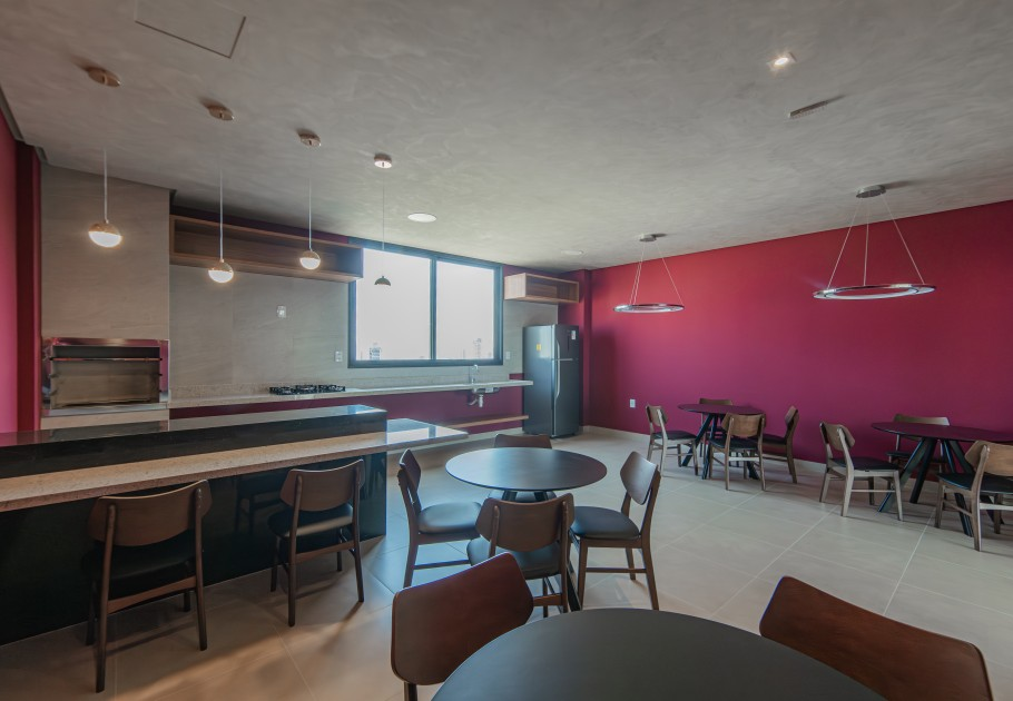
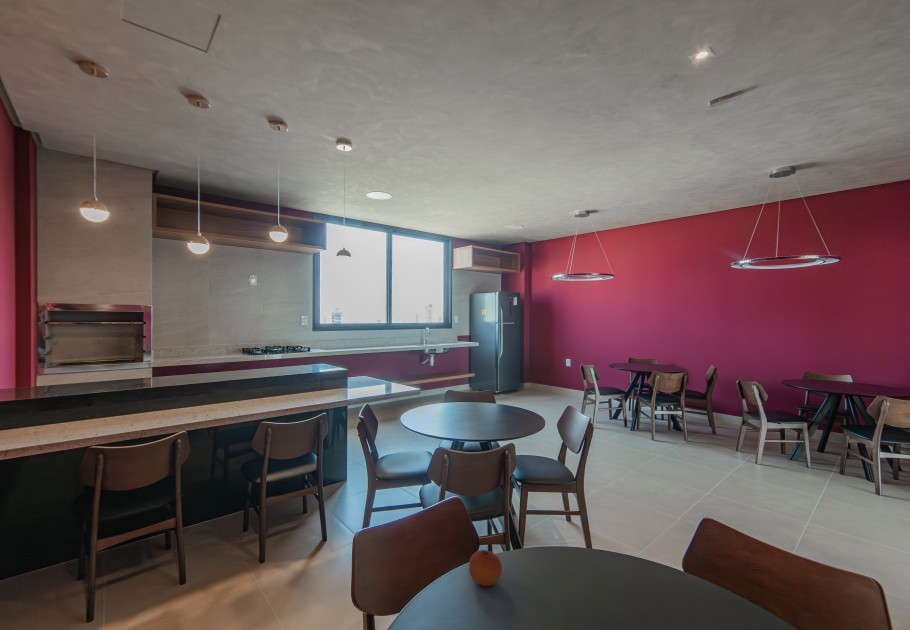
+ fruit [468,549,503,587]
